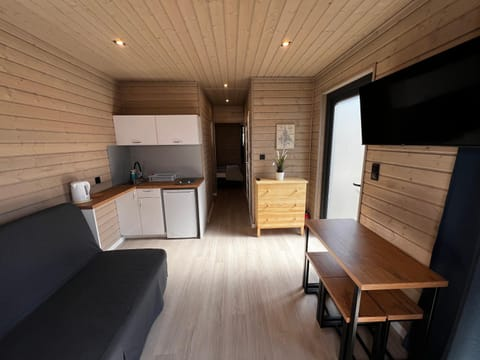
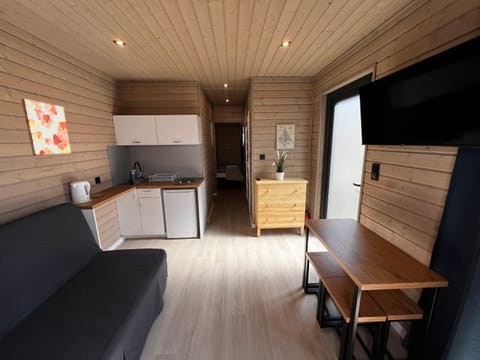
+ wall art [20,98,72,156]
